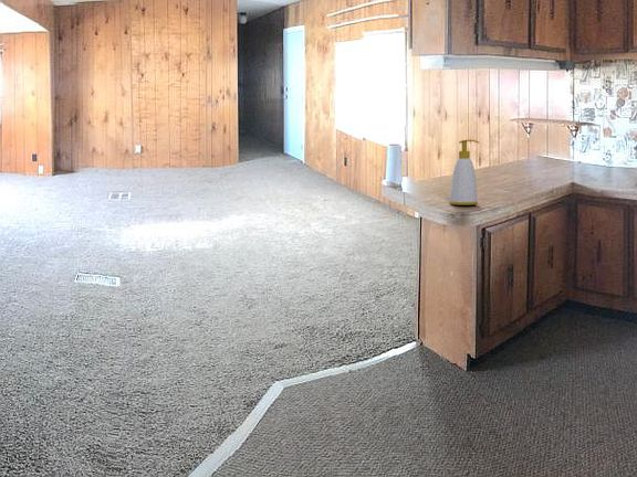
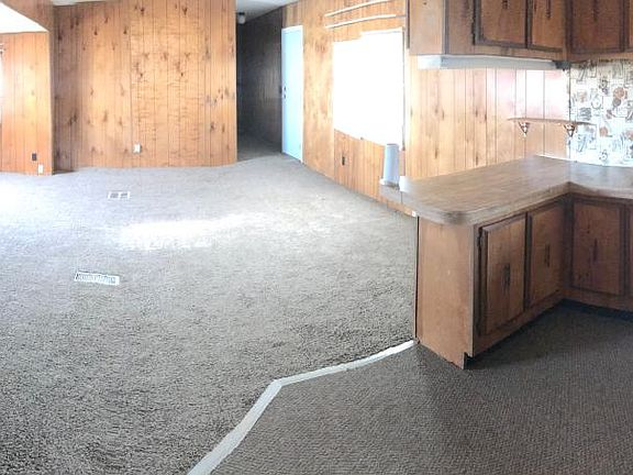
- soap bottle [449,139,480,206]
